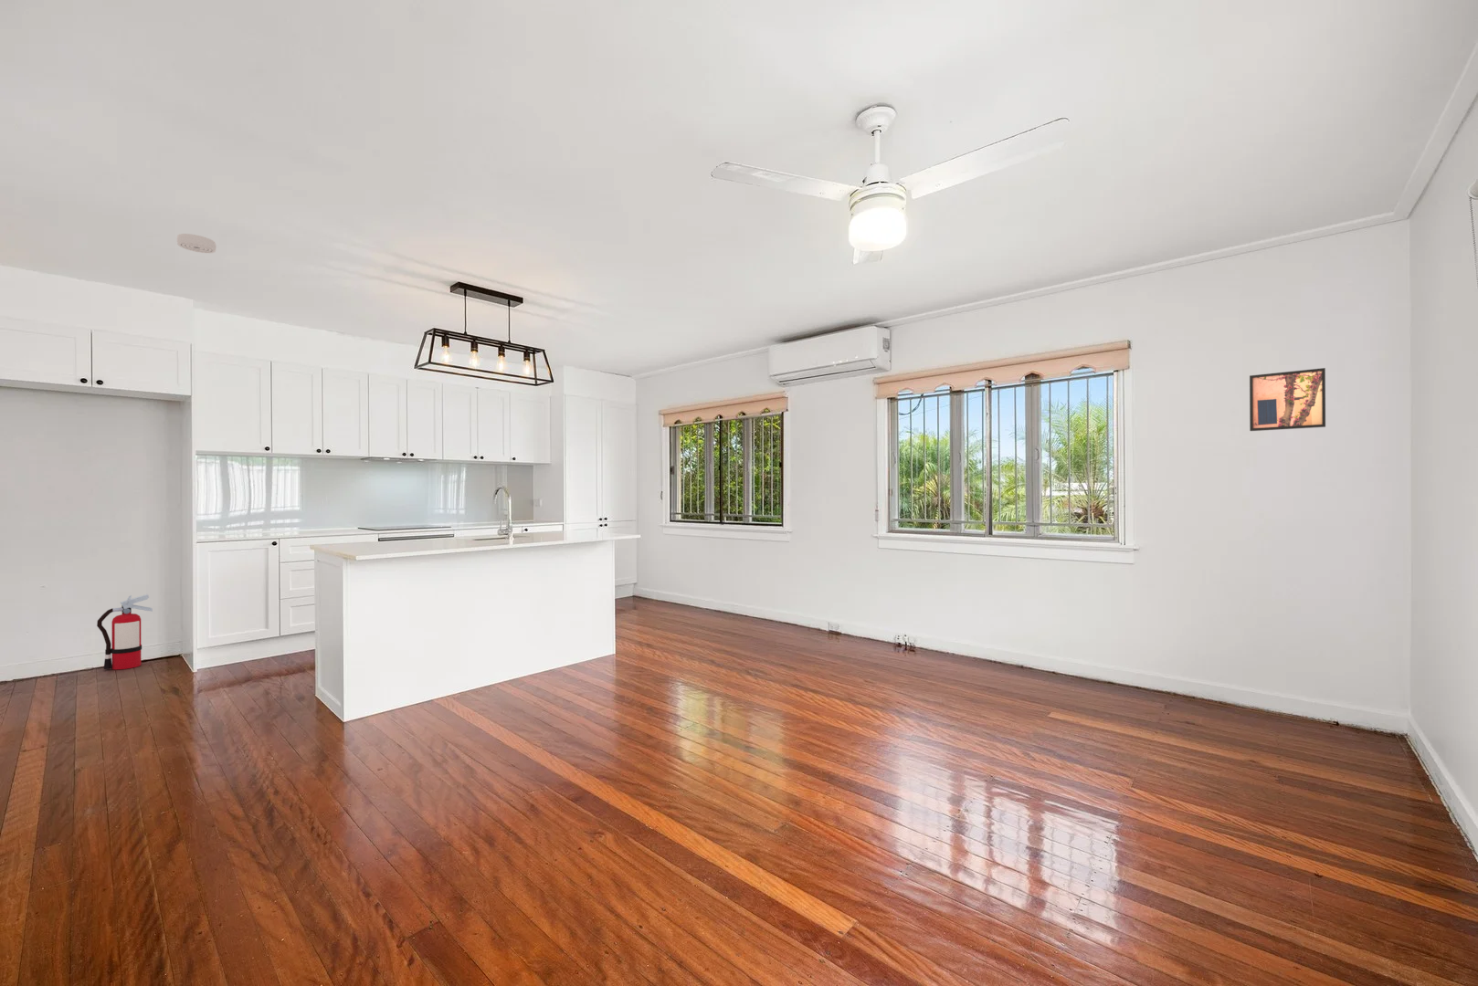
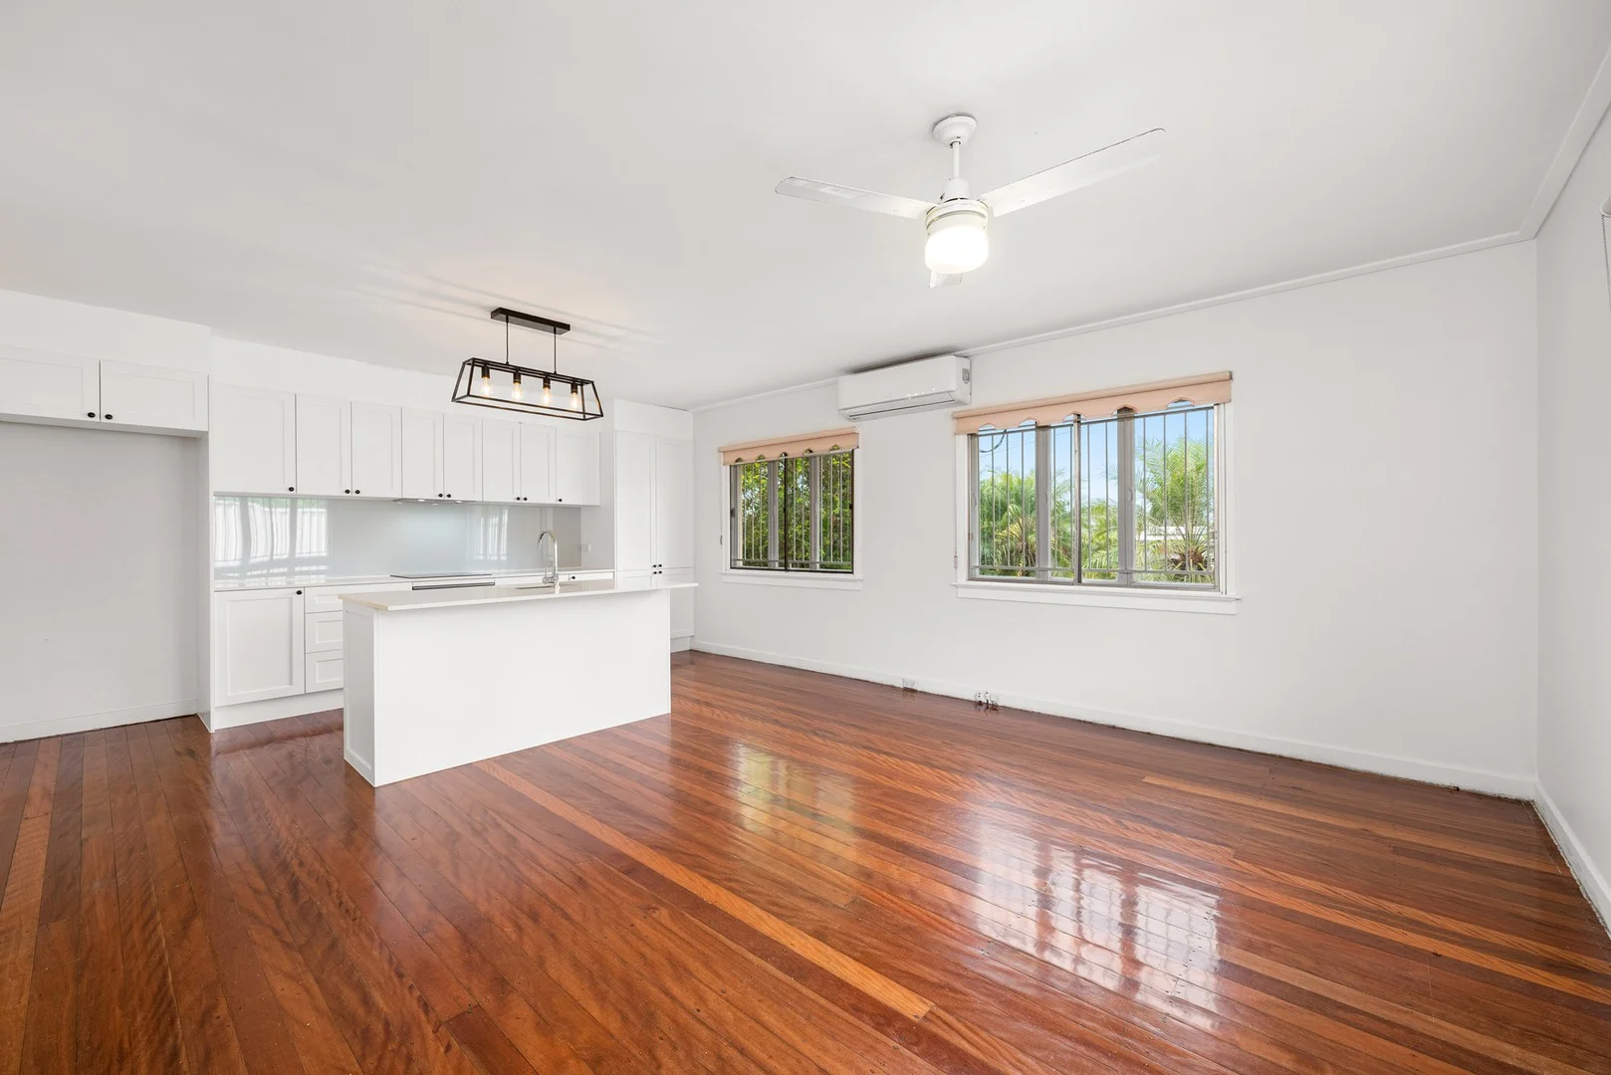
- smoke detector [176,233,218,254]
- wall art [1249,368,1326,431]
- fire extinguisher [96,593,153,670]
